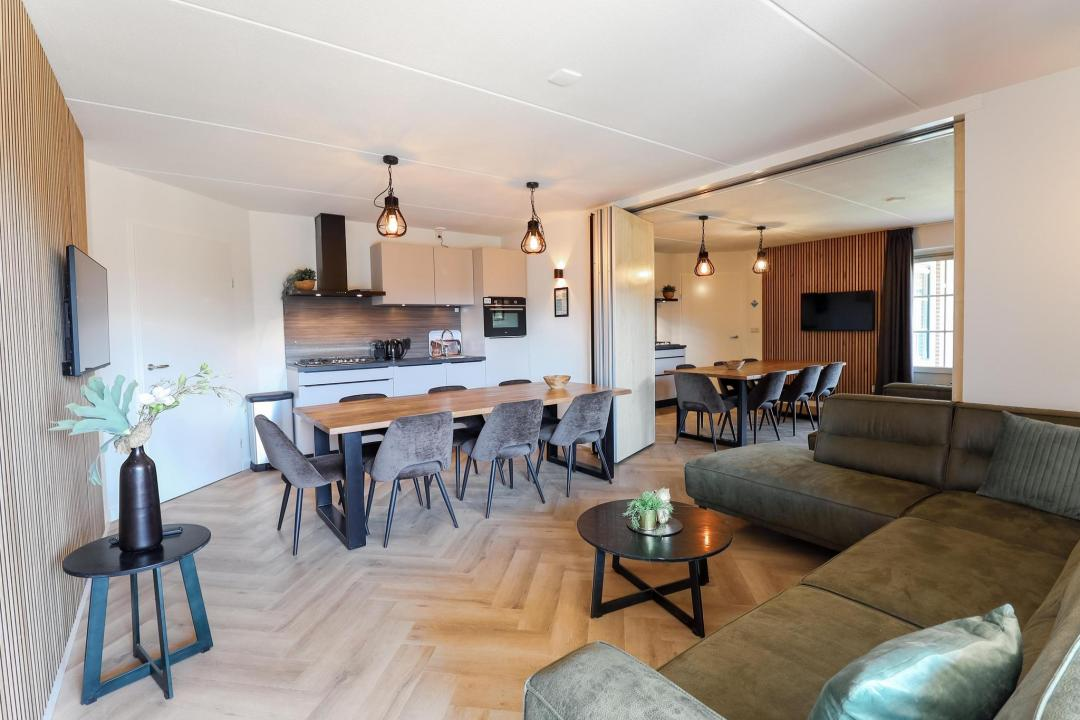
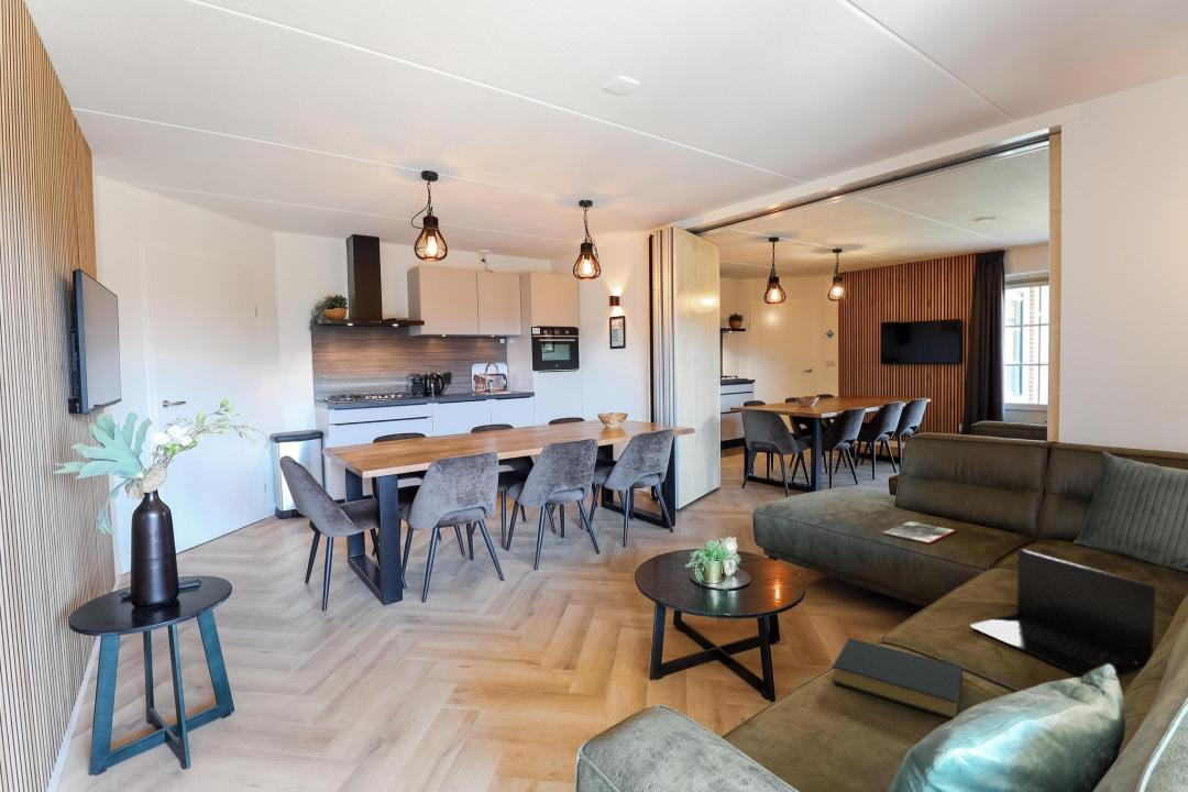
+ laptop [969,548,1157,680]
+ magazine [882,520,956,544]
+ hardback book [831,637,964,721]
